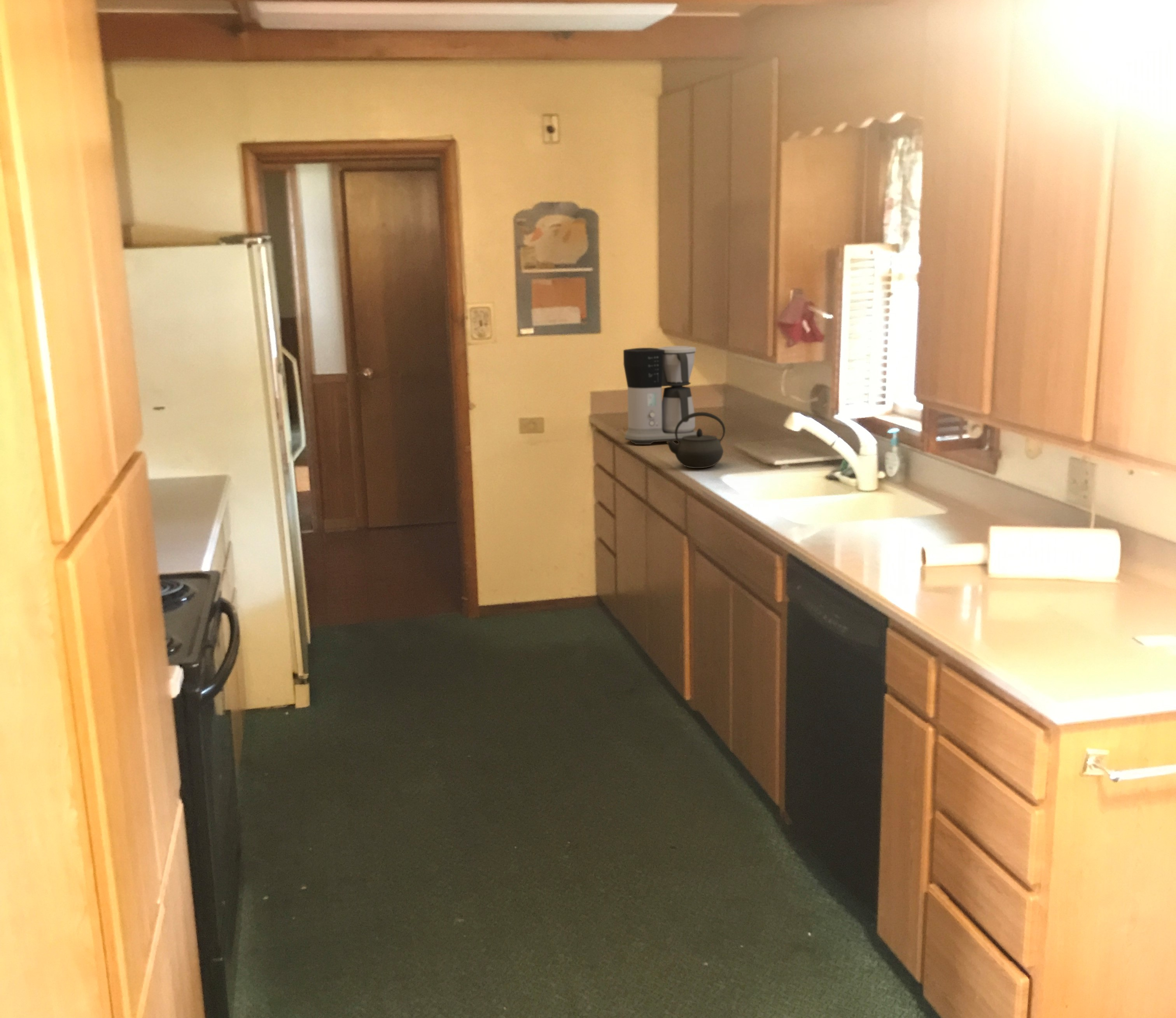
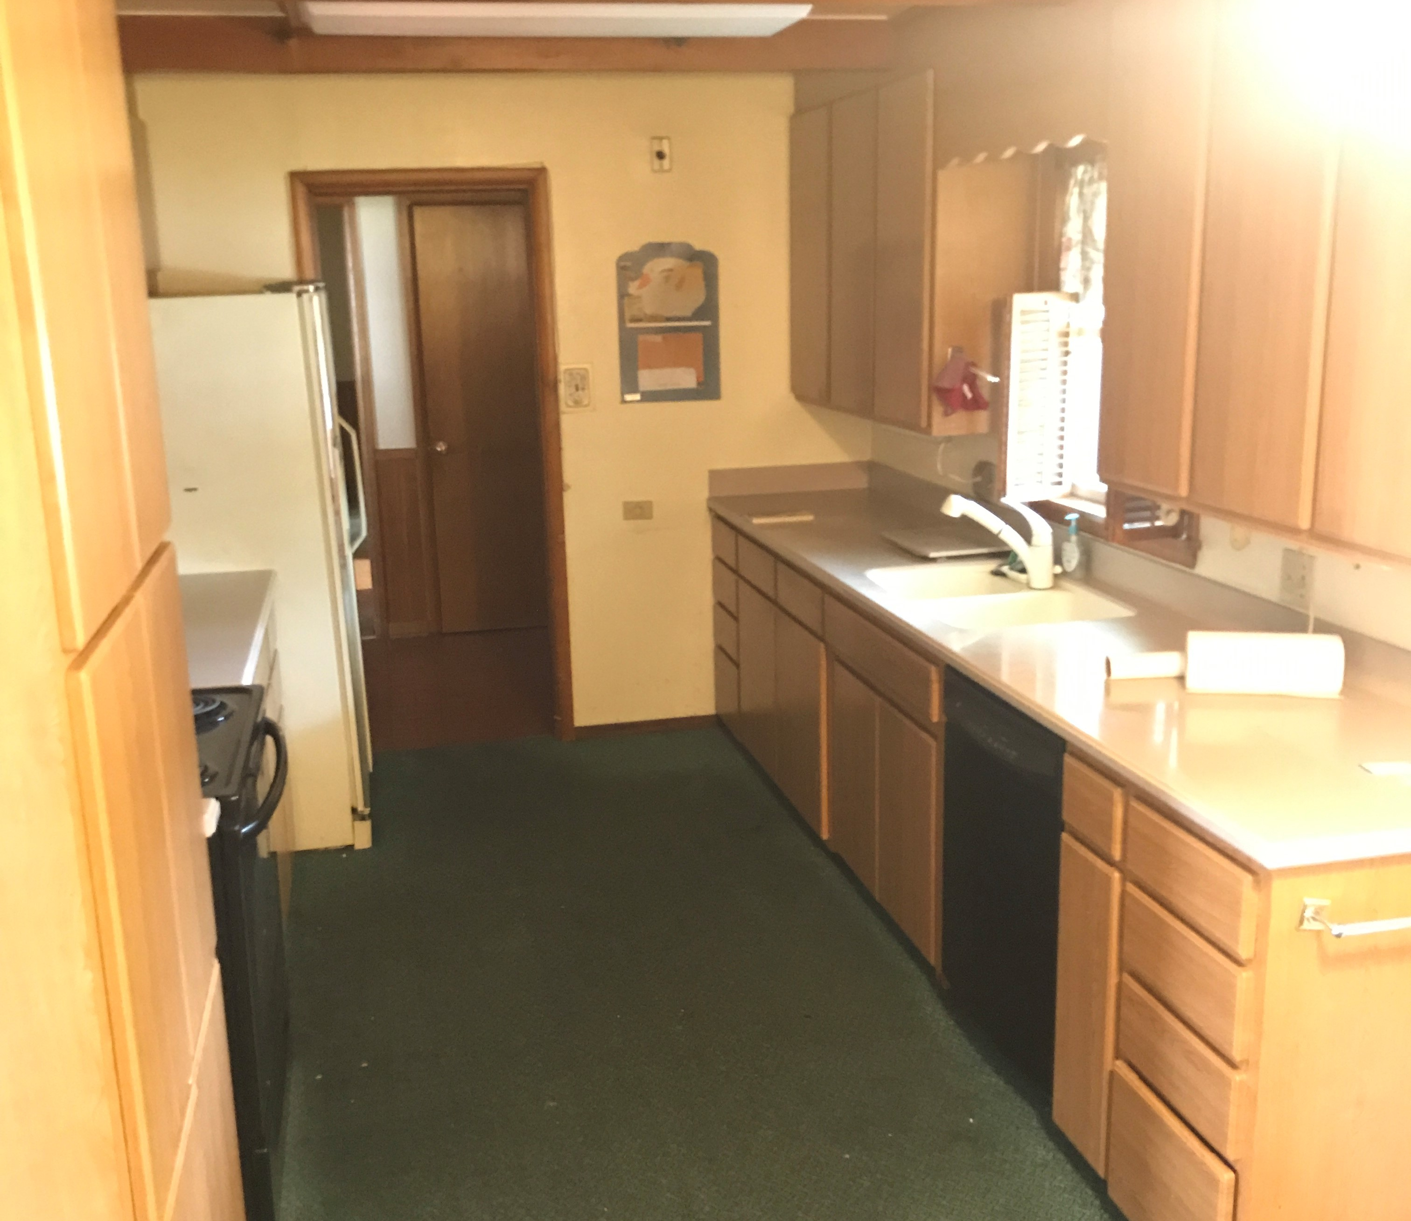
- kettle [666,412,726,469]
- coffee maker [623,345,697,445]
